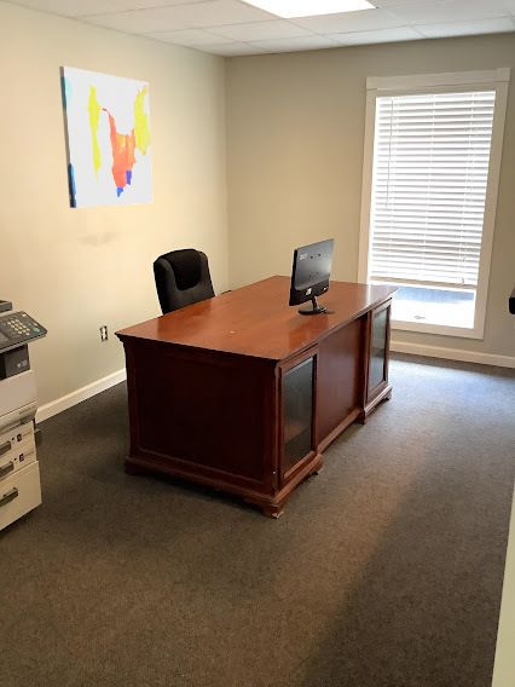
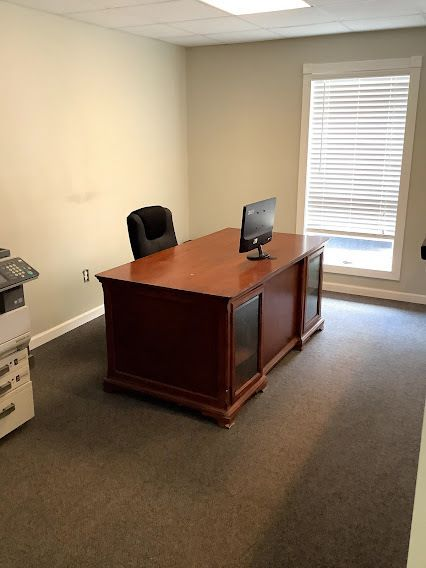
- wall art [58,65,154,209]
